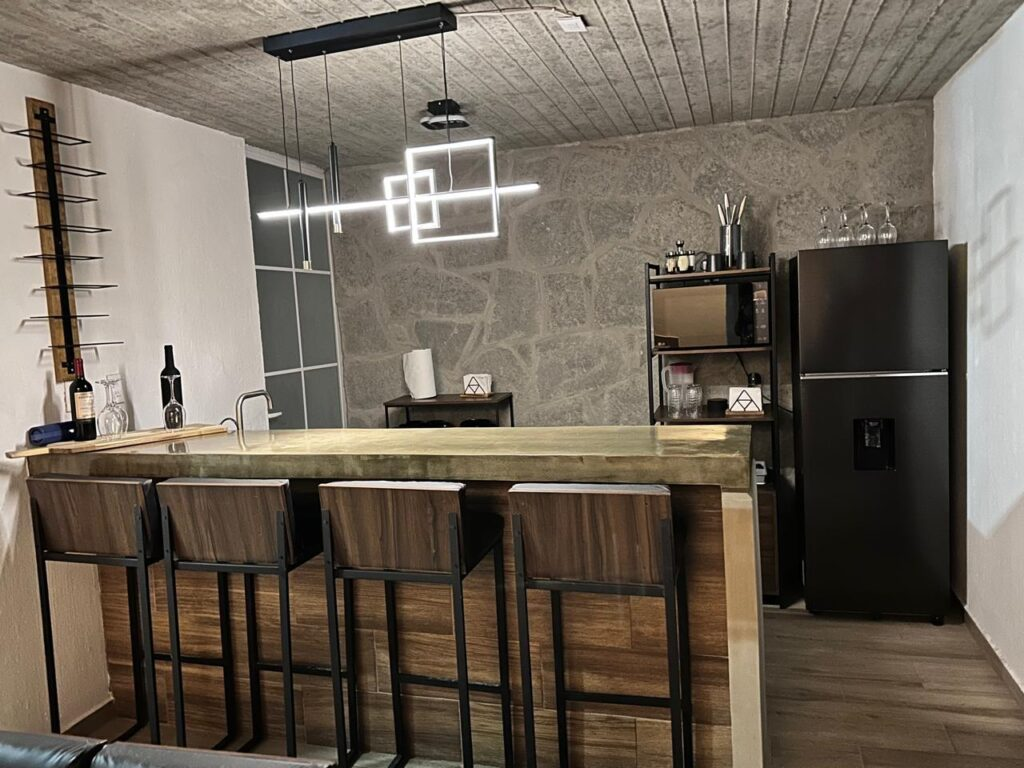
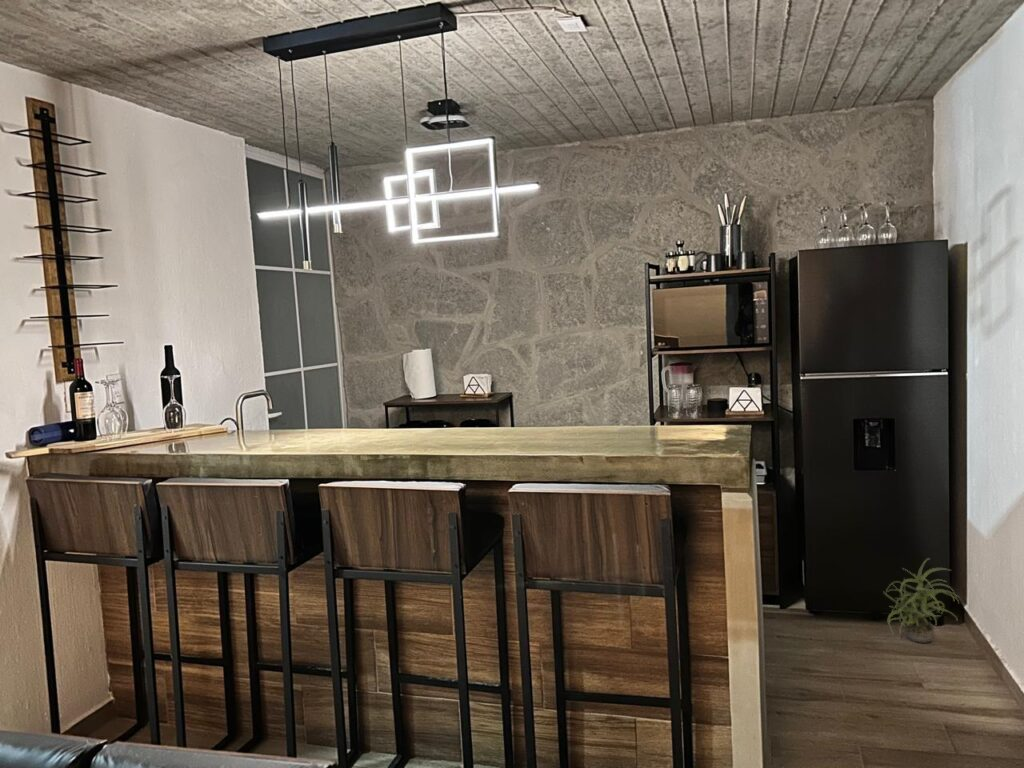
+ potted plant [882,557,960,644]
